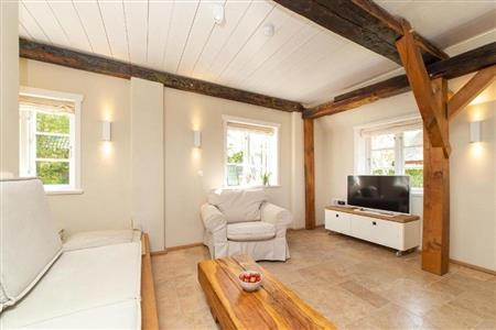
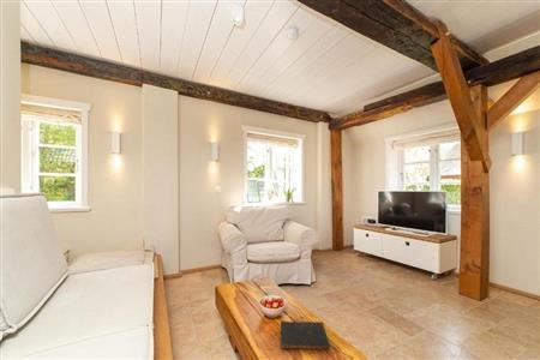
+ book [280,319,330,350]
